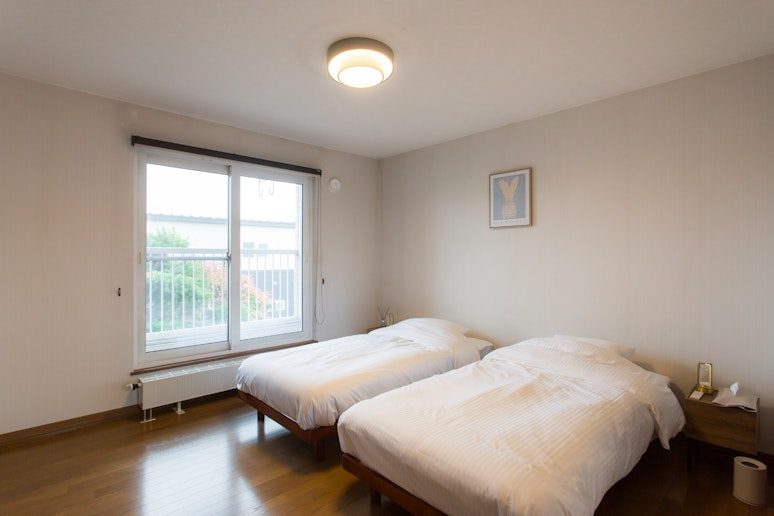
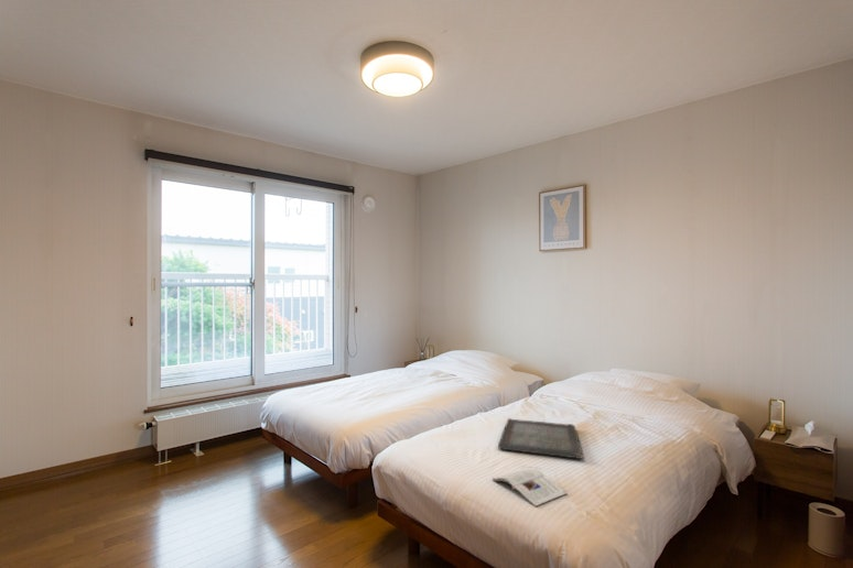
+ serving tray [497,417,584,460]
+ magazine [492,467,568,507]
